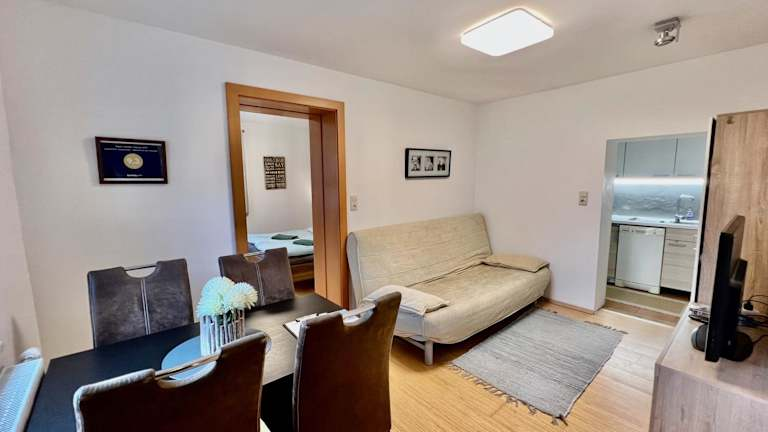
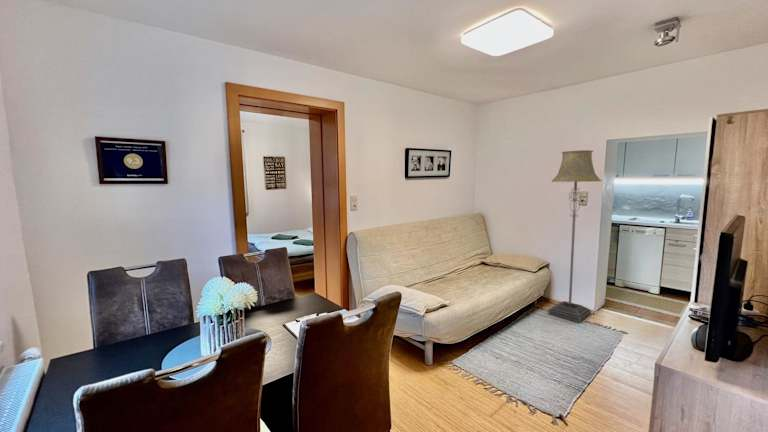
+ floor lamp [547,149,602,324]
